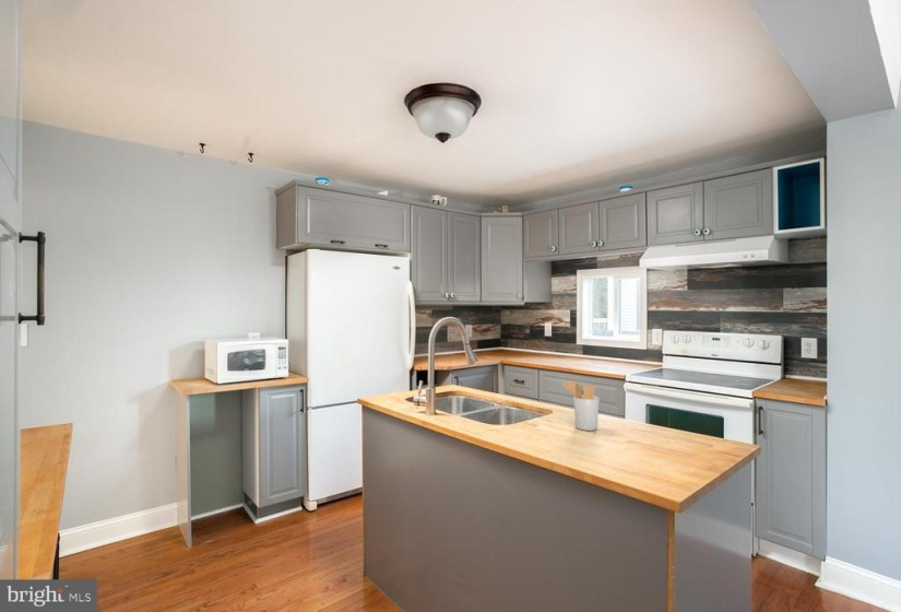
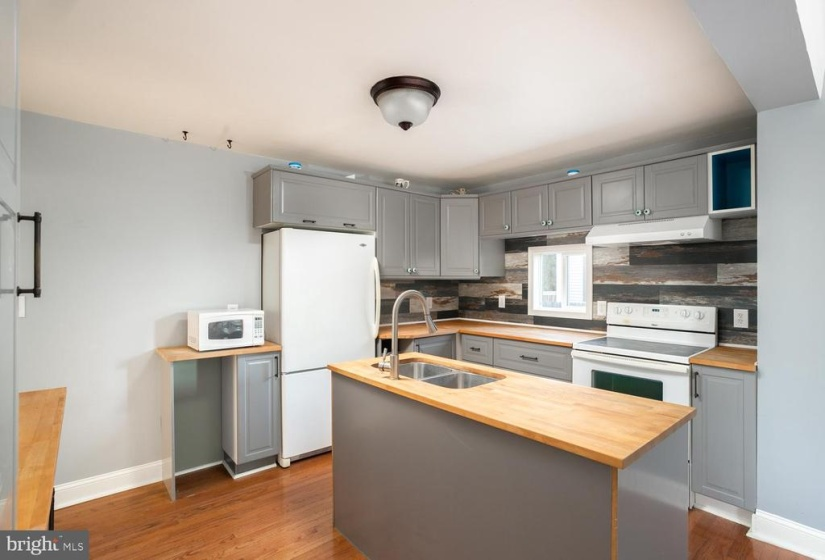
- utensil holder [560,380,601,432]
